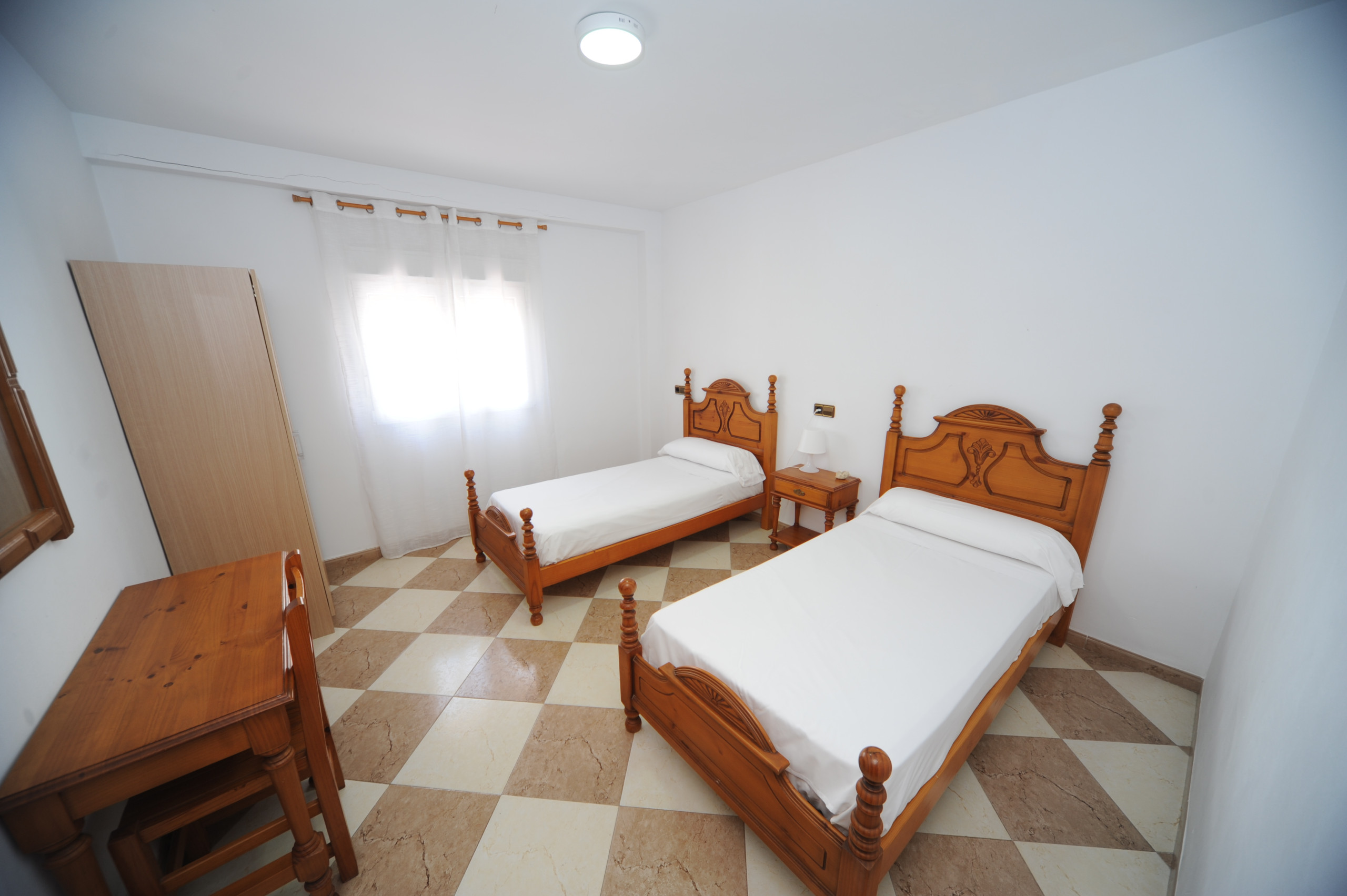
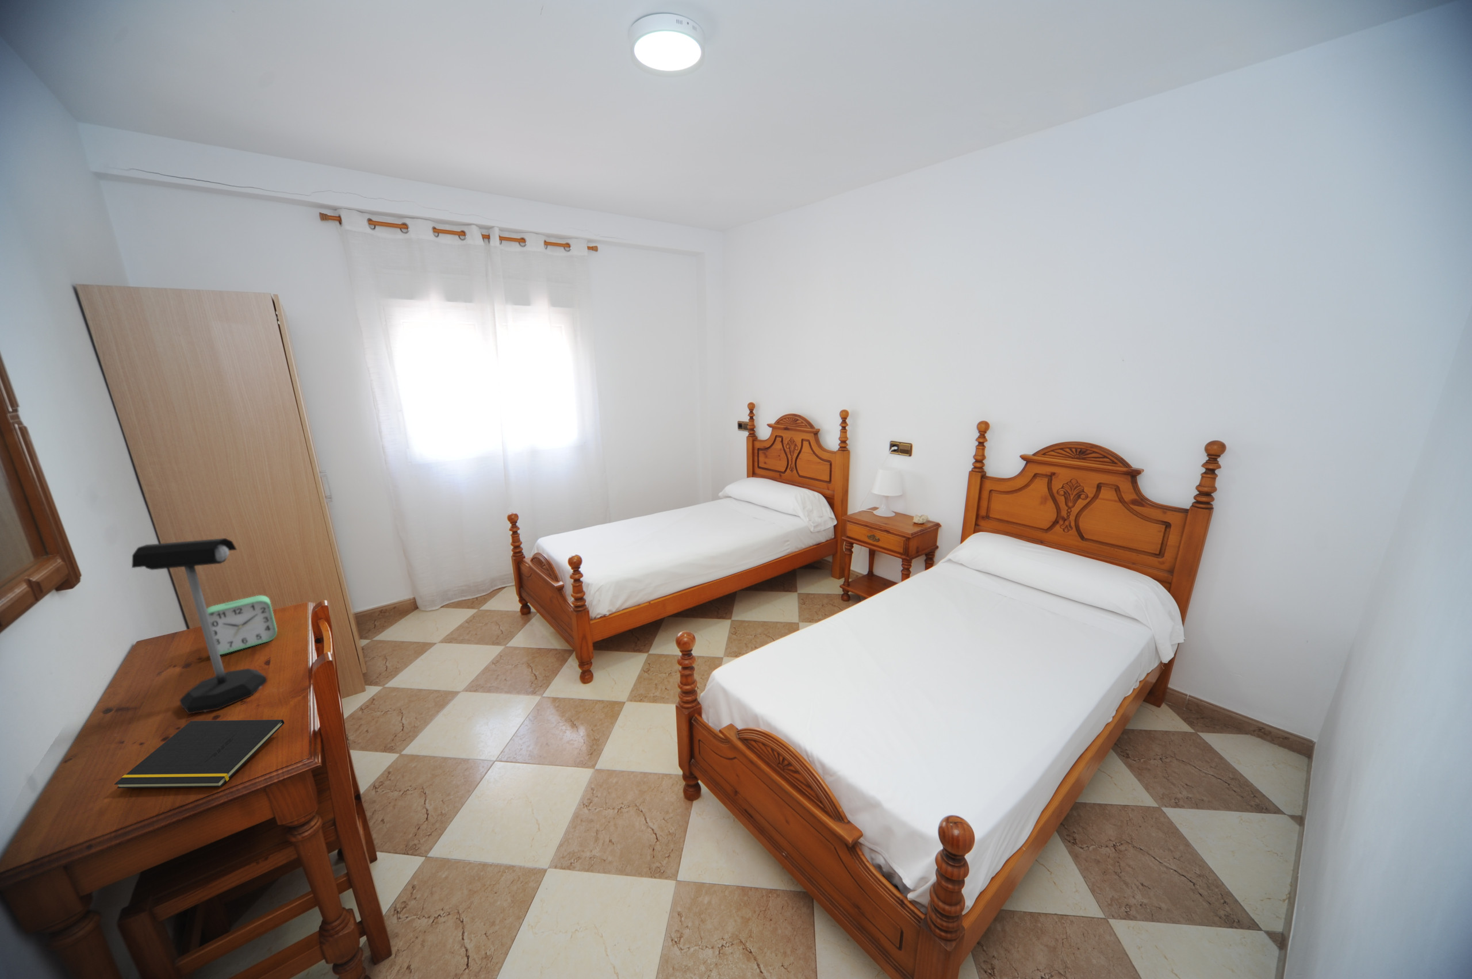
+ alarm clock [207,595,278,656]
+ notepad [114,719,284,789]
+ mailbox [131,538,268,715]
